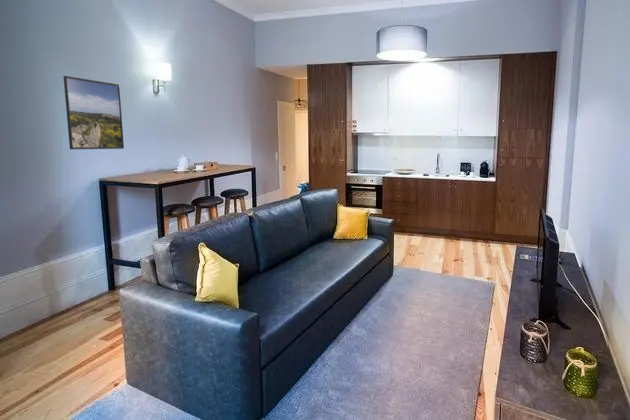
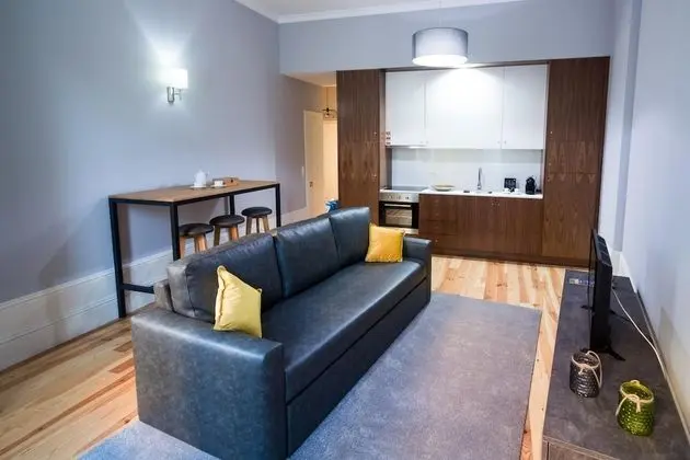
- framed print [62,75,125,150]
